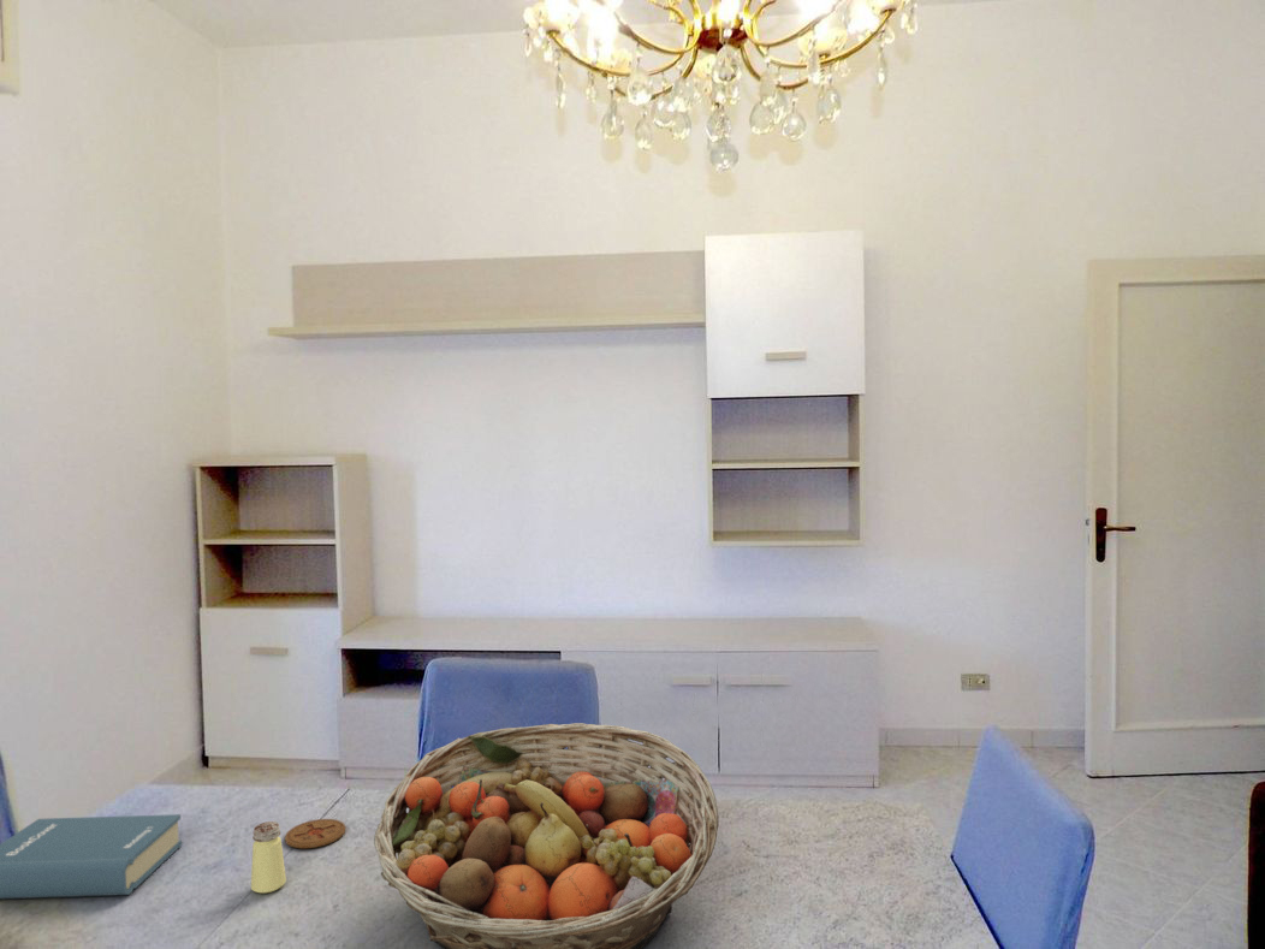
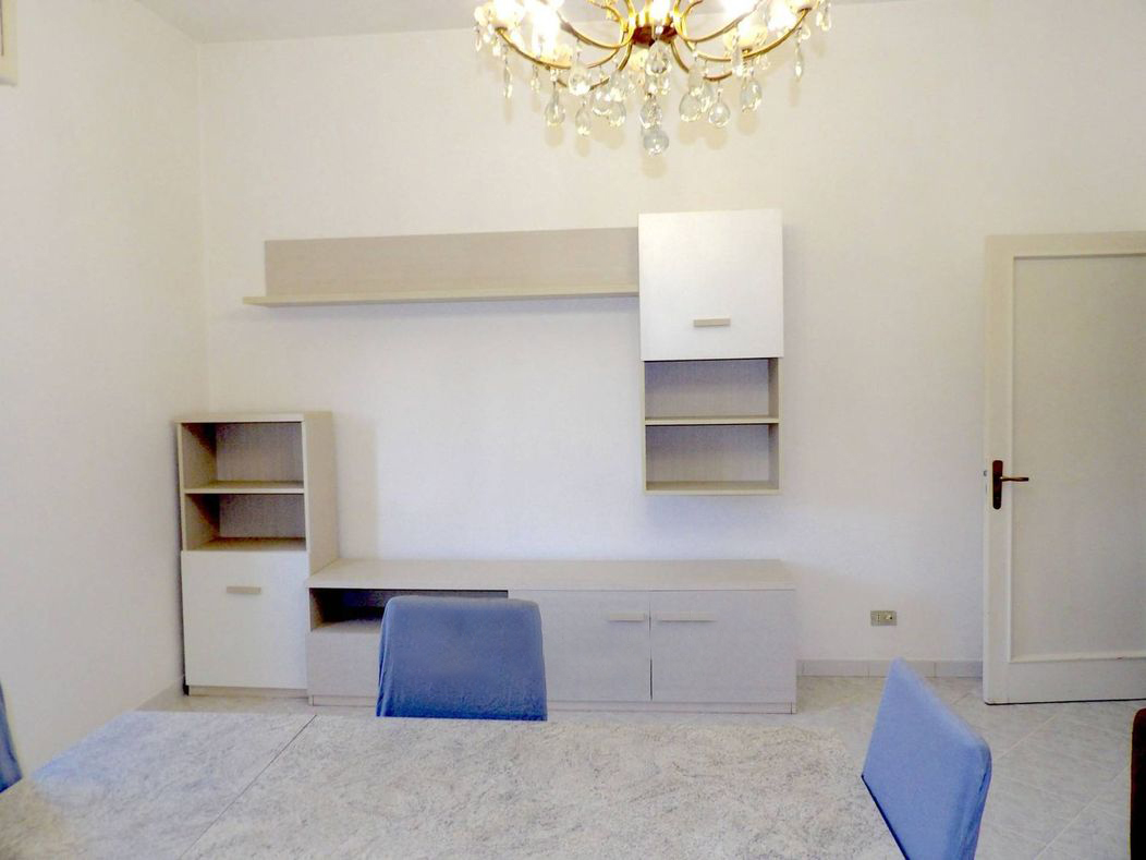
- saltshaker [250,820,287,895]
- hardback book [0,813,183,900]
- coaster [284,818,346,849]
- fruit basket [373,722,720,949]
